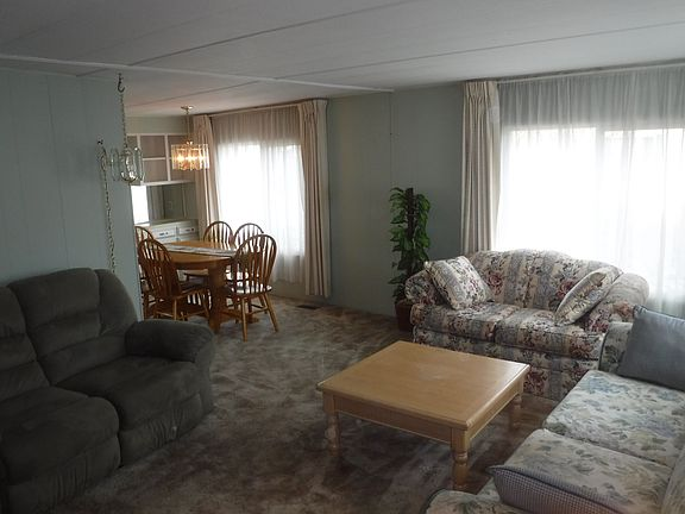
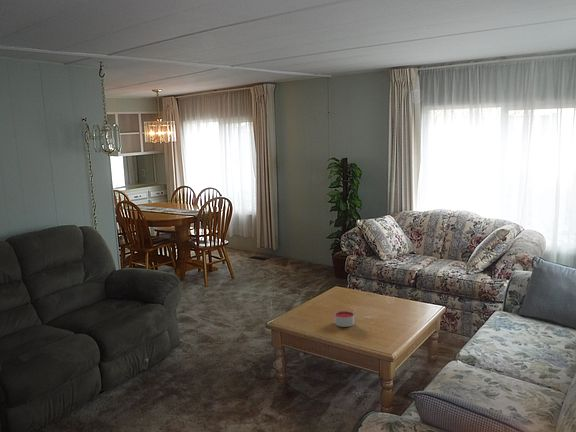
+ candle [334,310,355,328]
